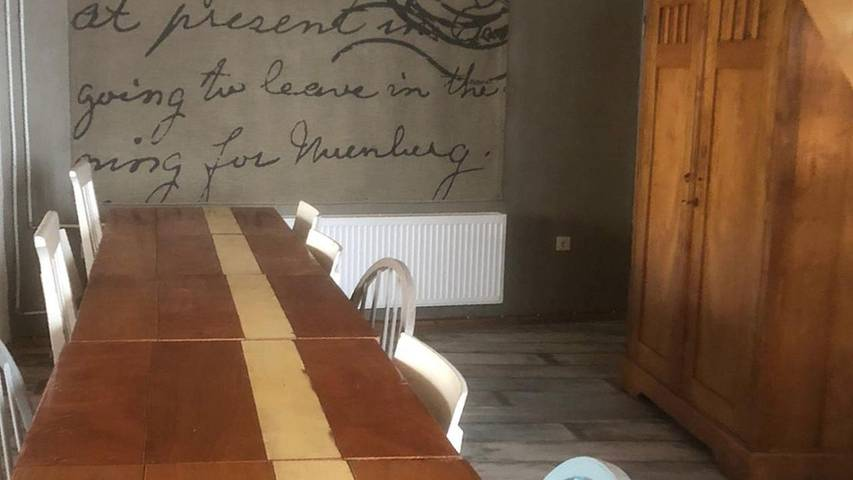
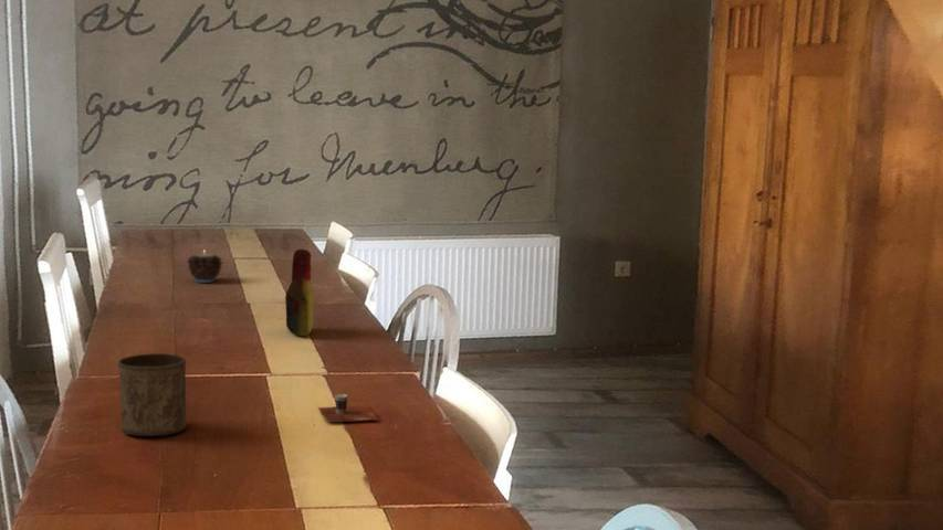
+ bottle [284,248,315,337]
+ candle [186,251,223,284]
+ cup [317,393,379,423]
+ cup [117,352,188,437]
